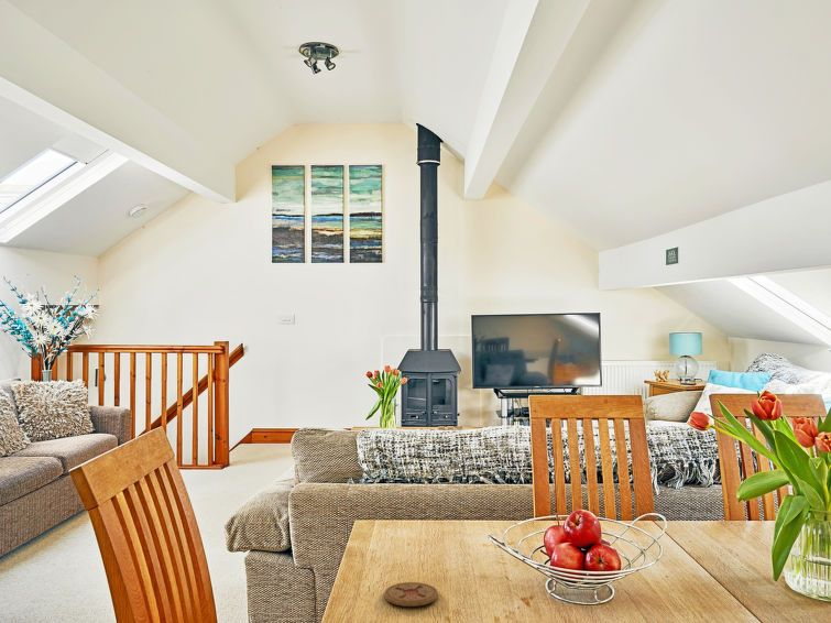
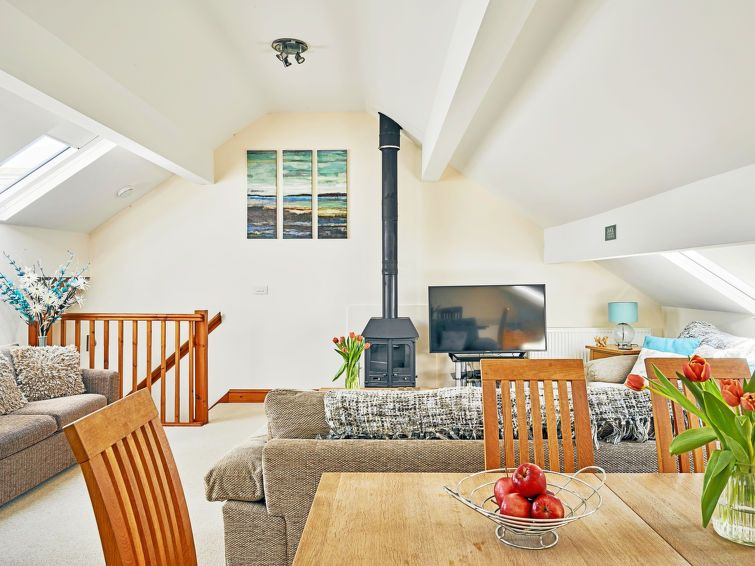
- coaster [383,581,439,608]
